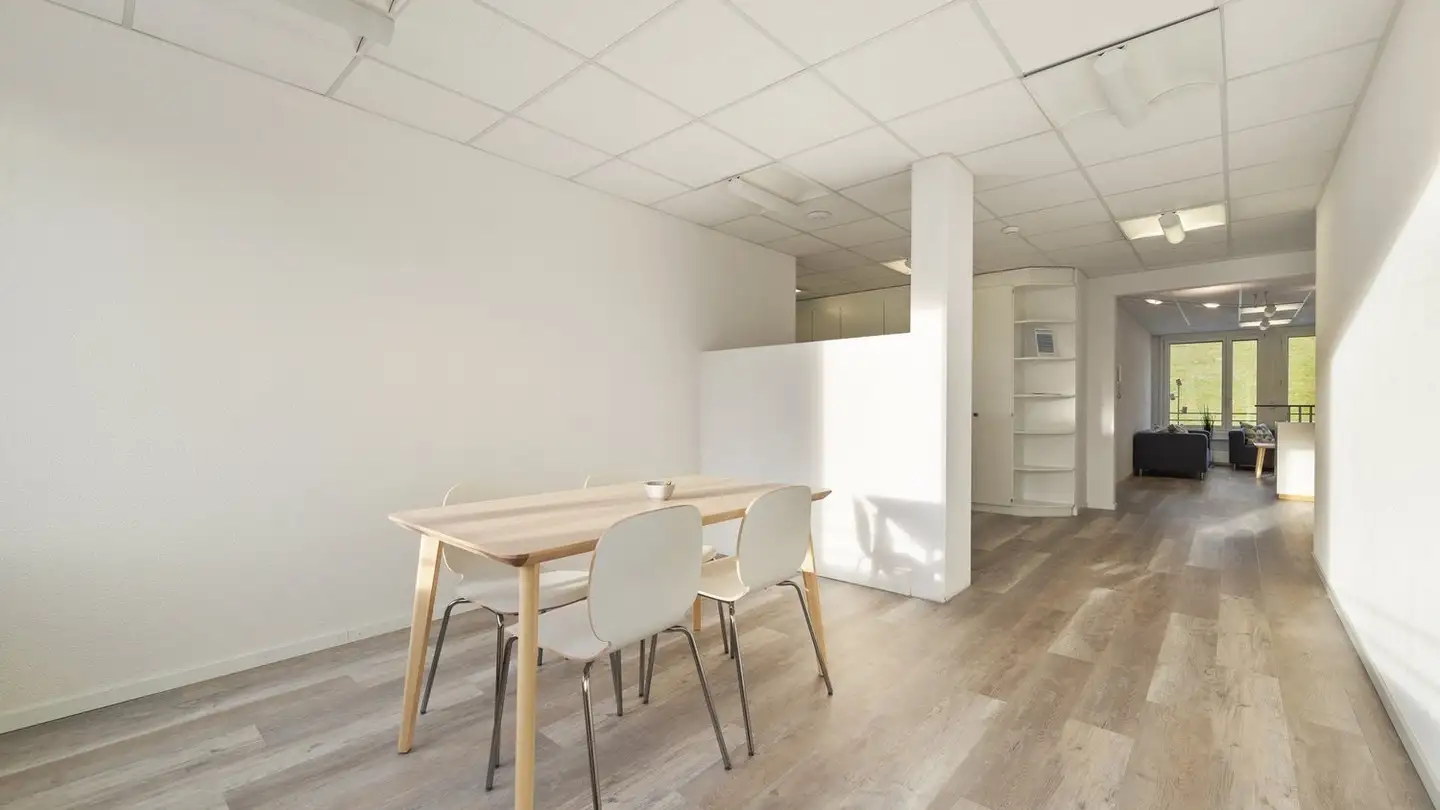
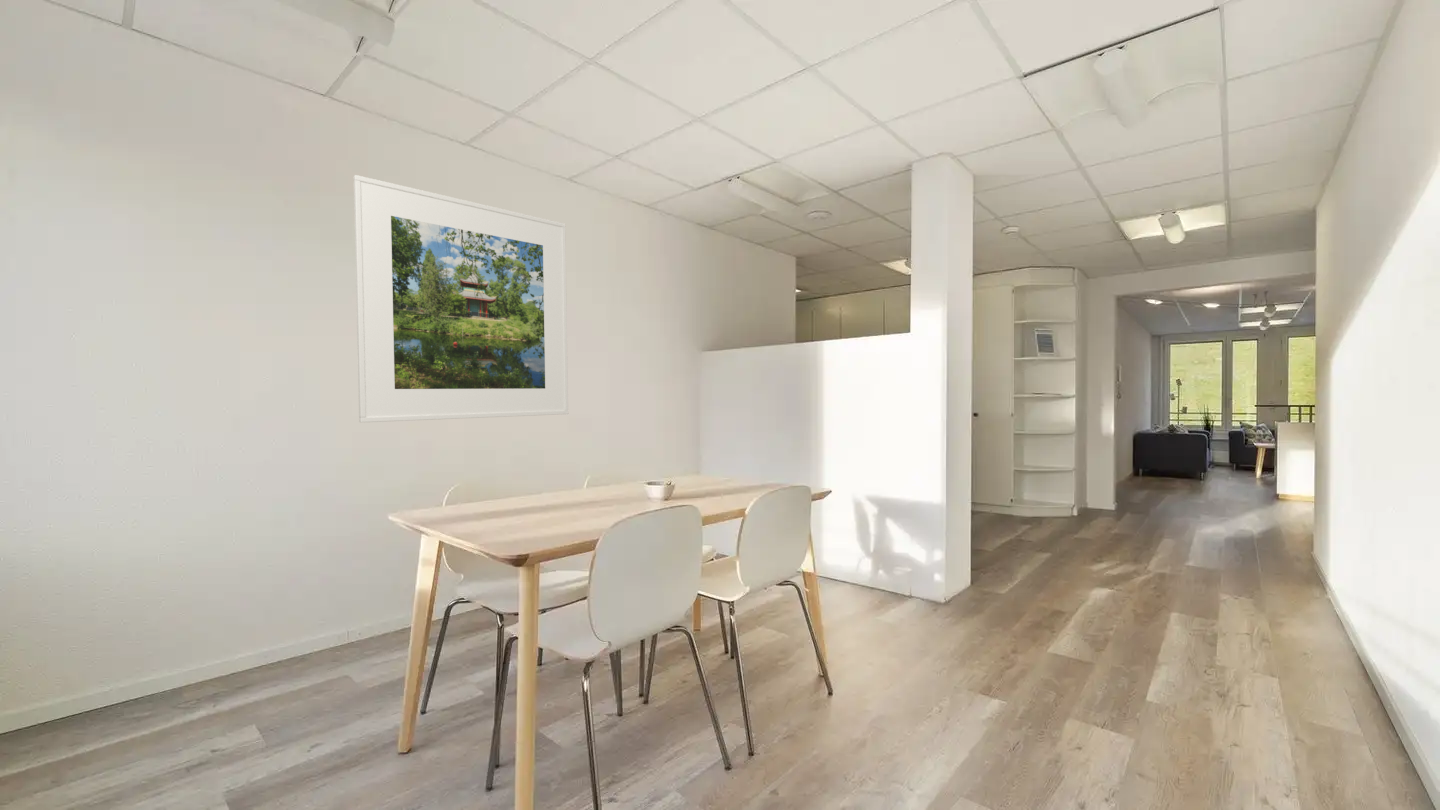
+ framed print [353,174,569,423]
